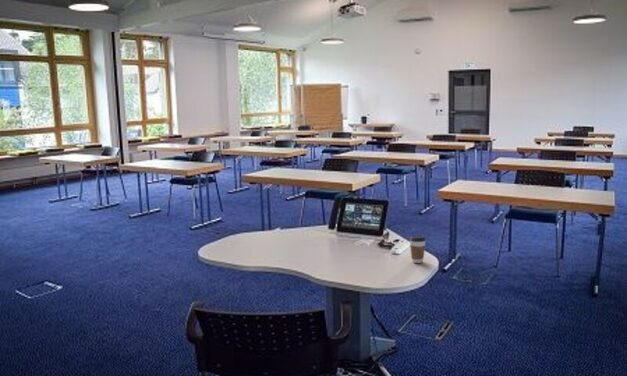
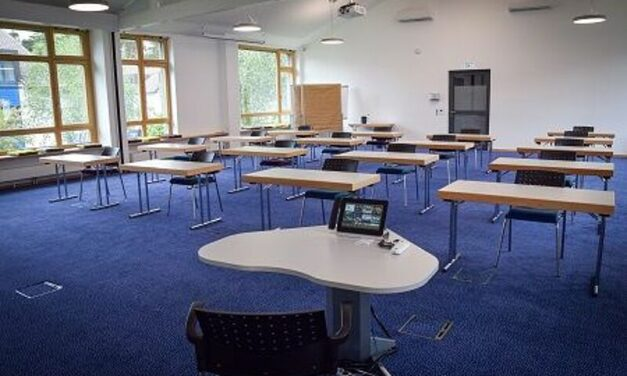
- coffee cup [409,234,427,264]
